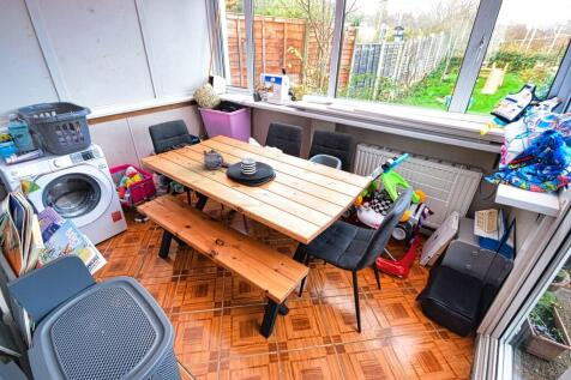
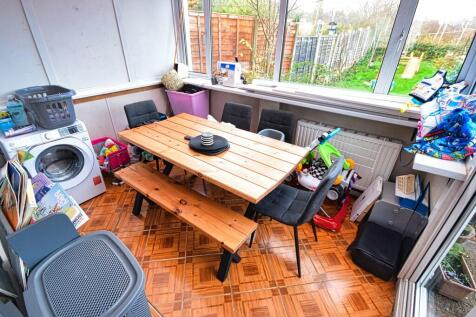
- teapot [202,149,226,170]
